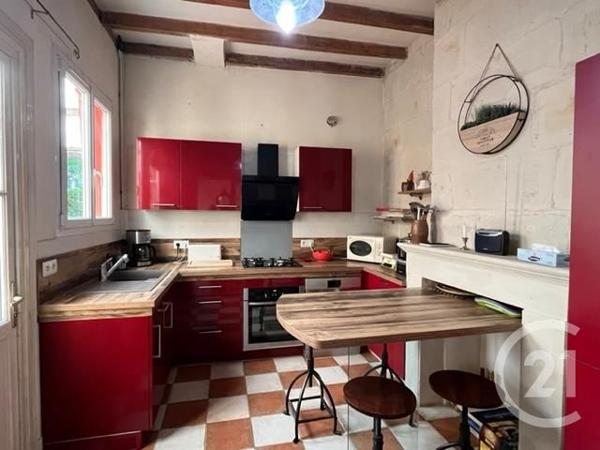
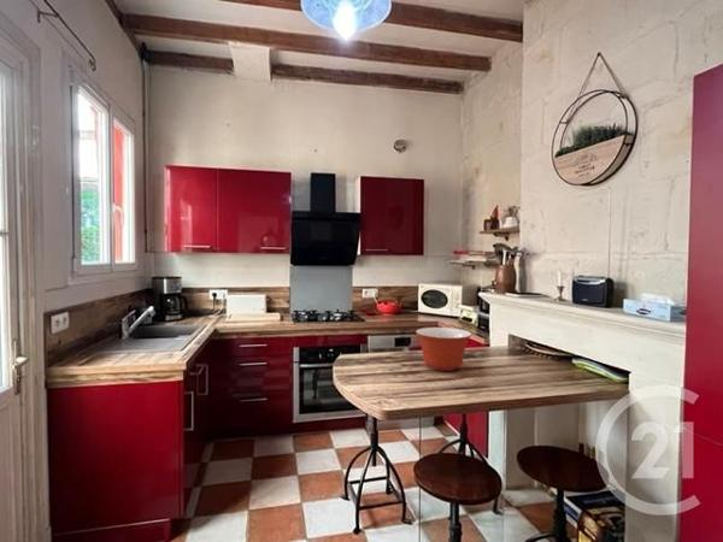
+ mixing bowl [415,326,472,372]
